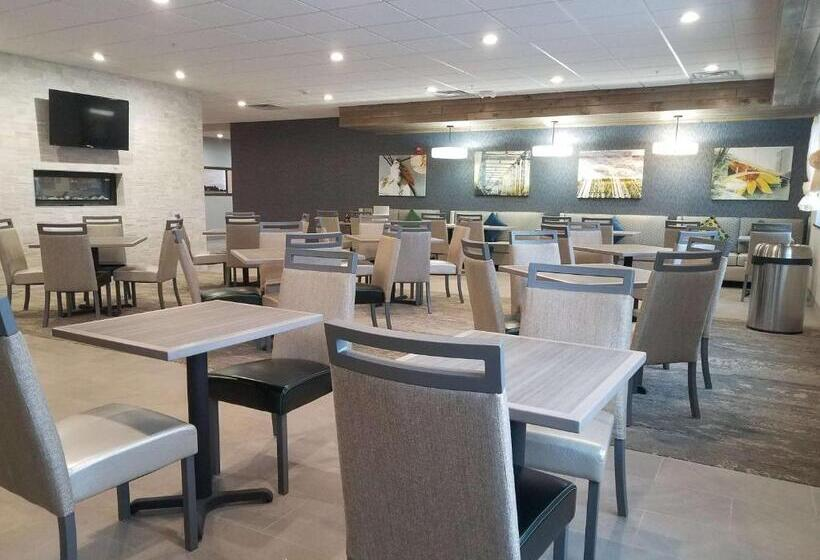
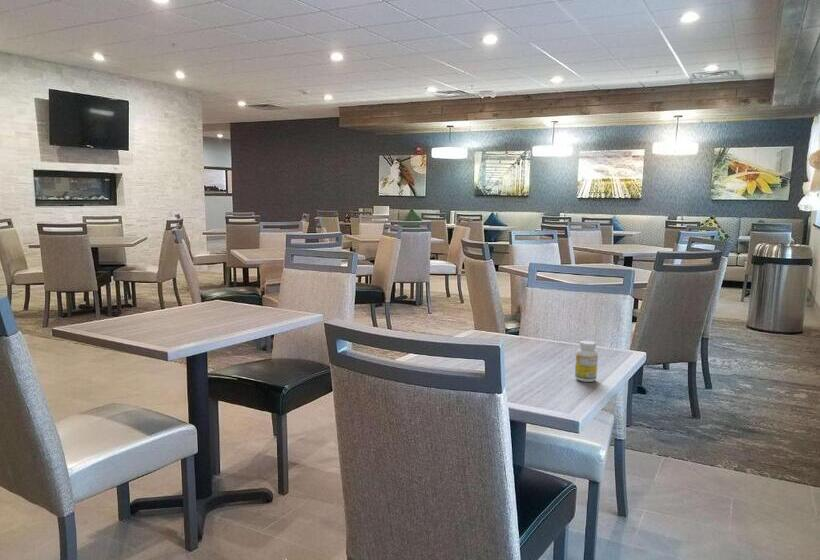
+ bottles and cans and cups [574,340,599,383]
